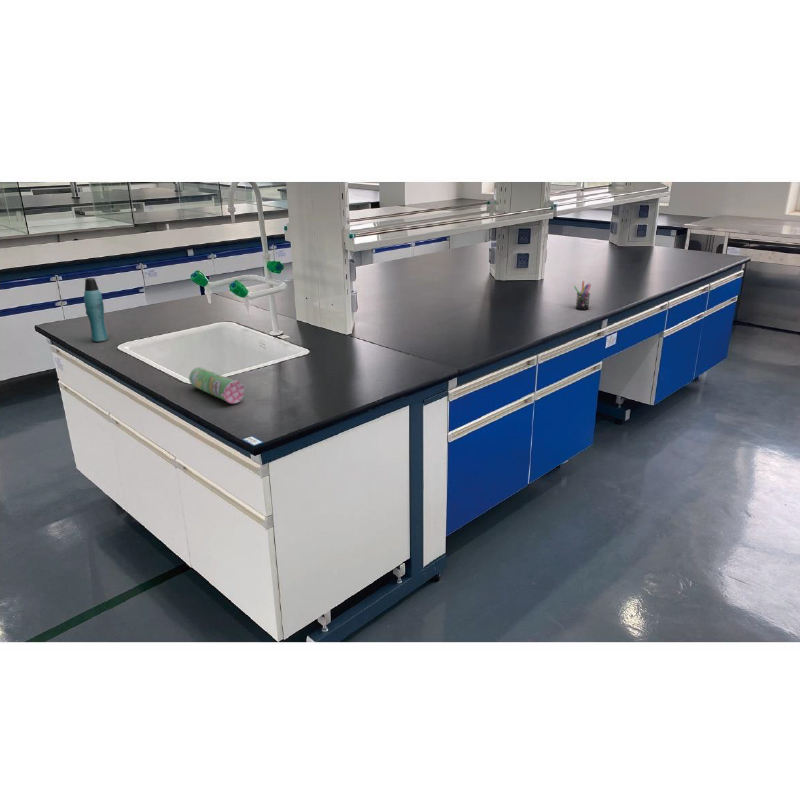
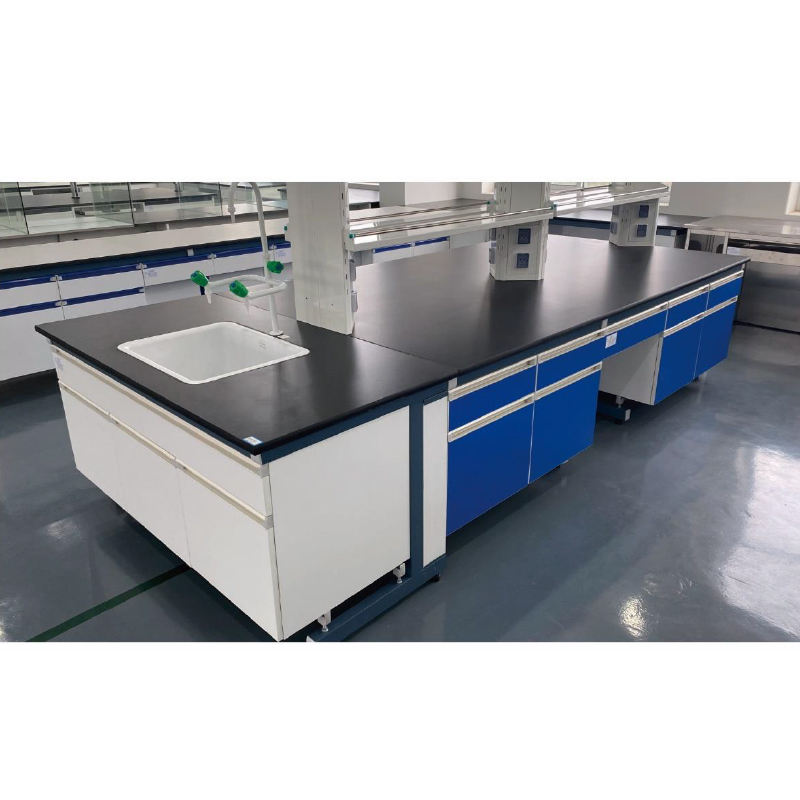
- pen holder [573,280,592,311]
- paper towel roll [188,366,246,405]
- bottle [83,277,109,343]
